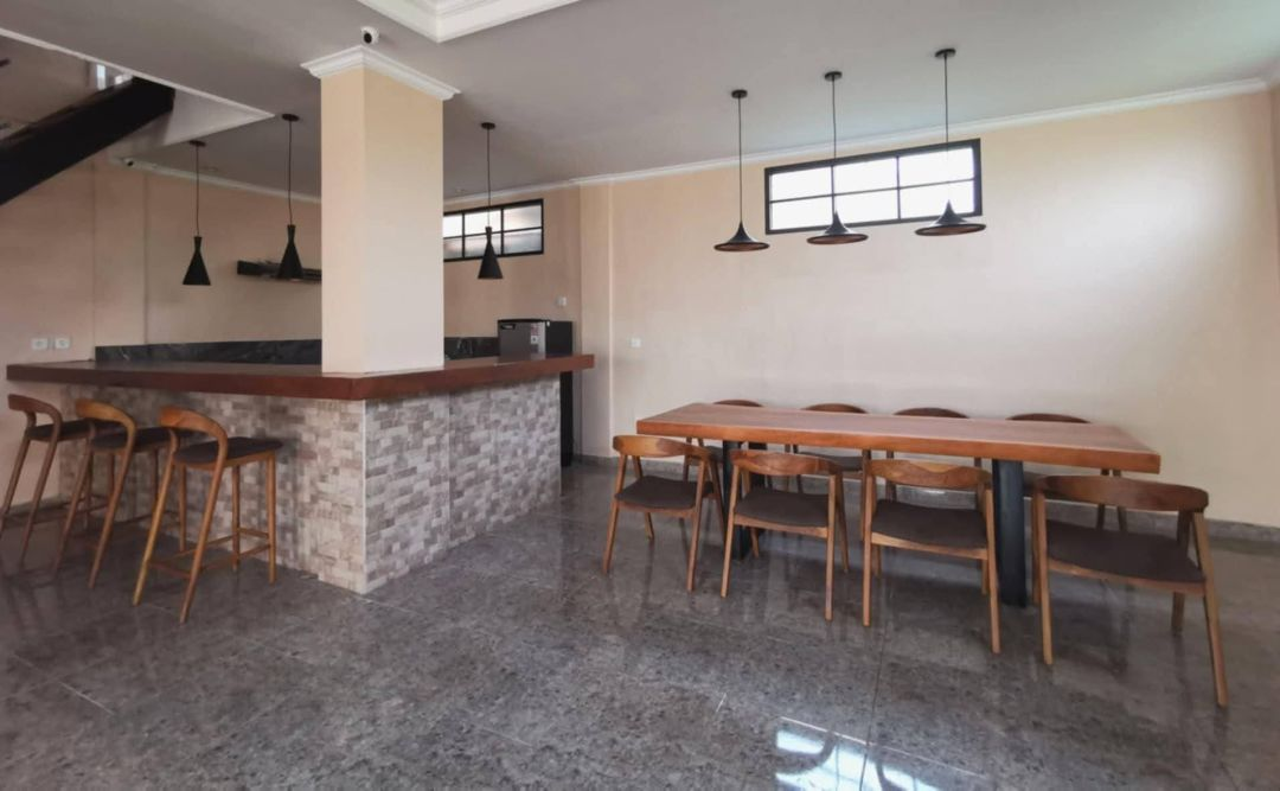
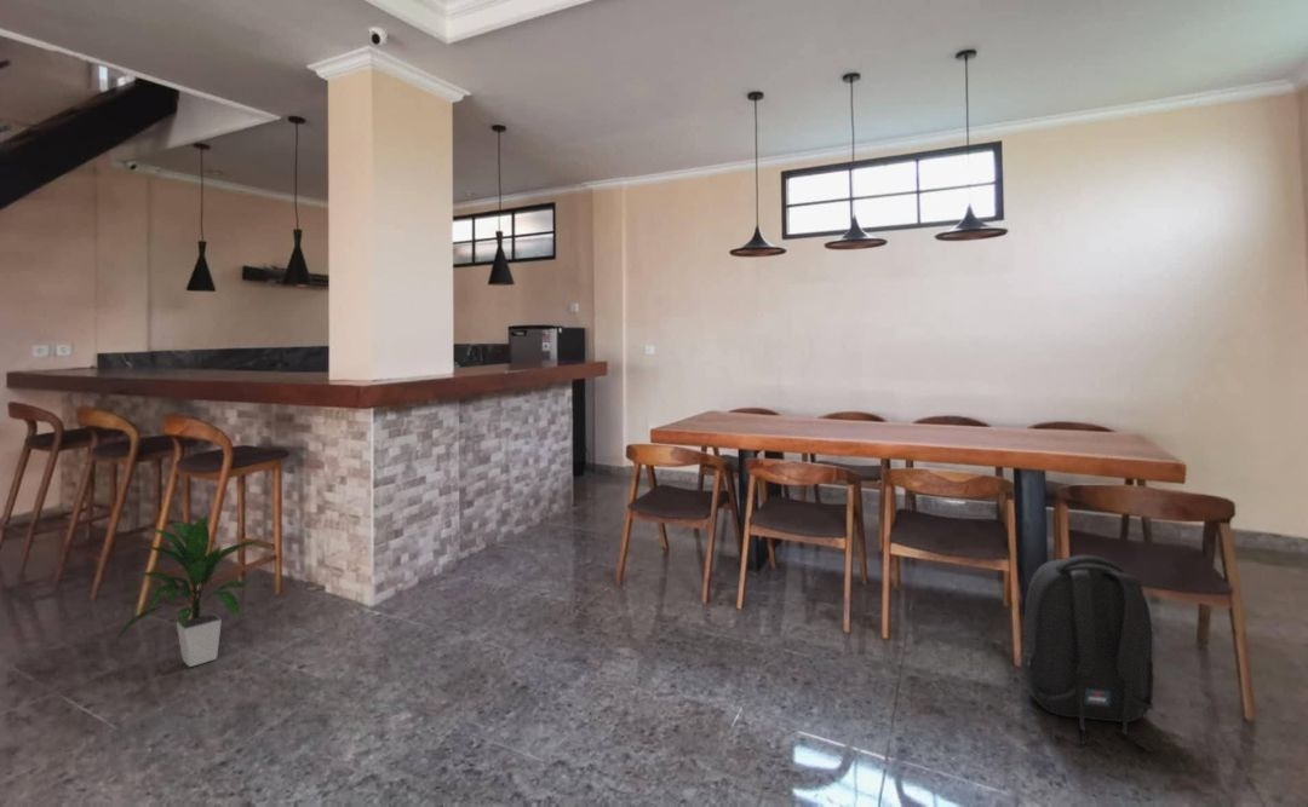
+ backpack [1020,554,1155,753]
+ indoor plant [111,513,263,668]
